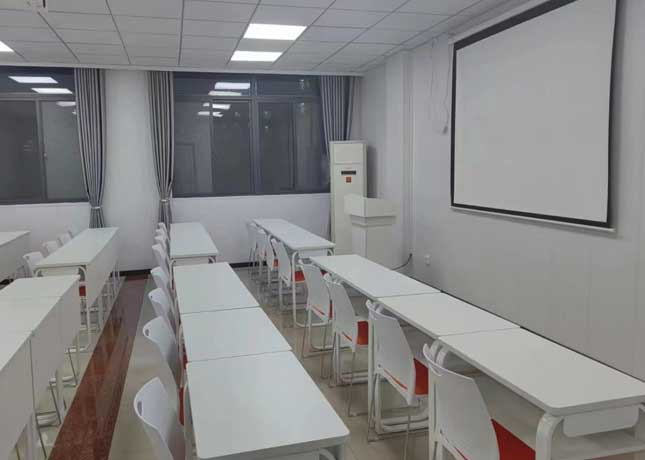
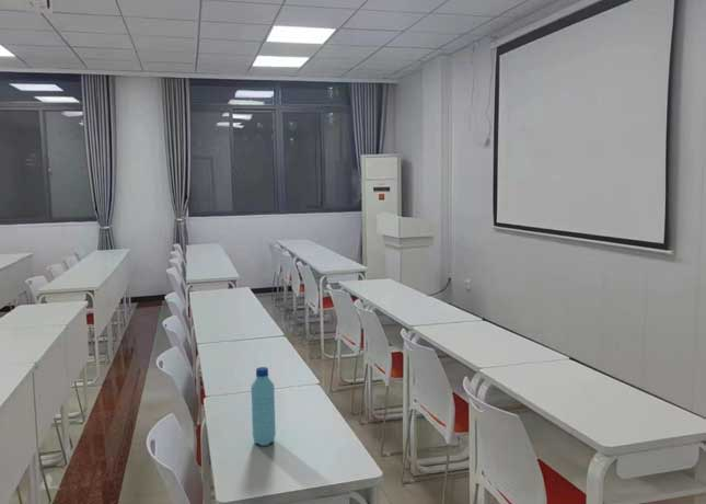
+ water bottle [250,366,277,447]
